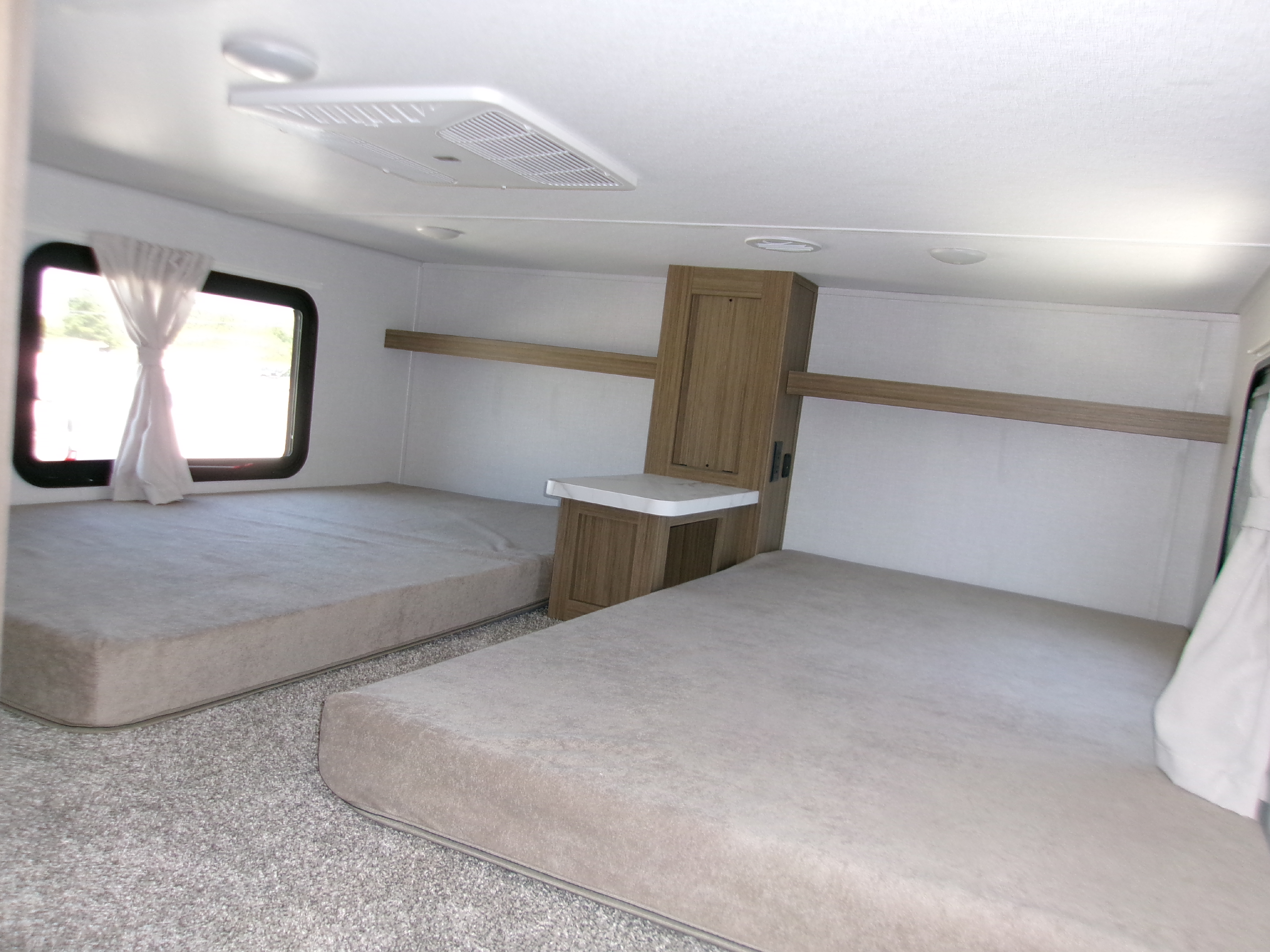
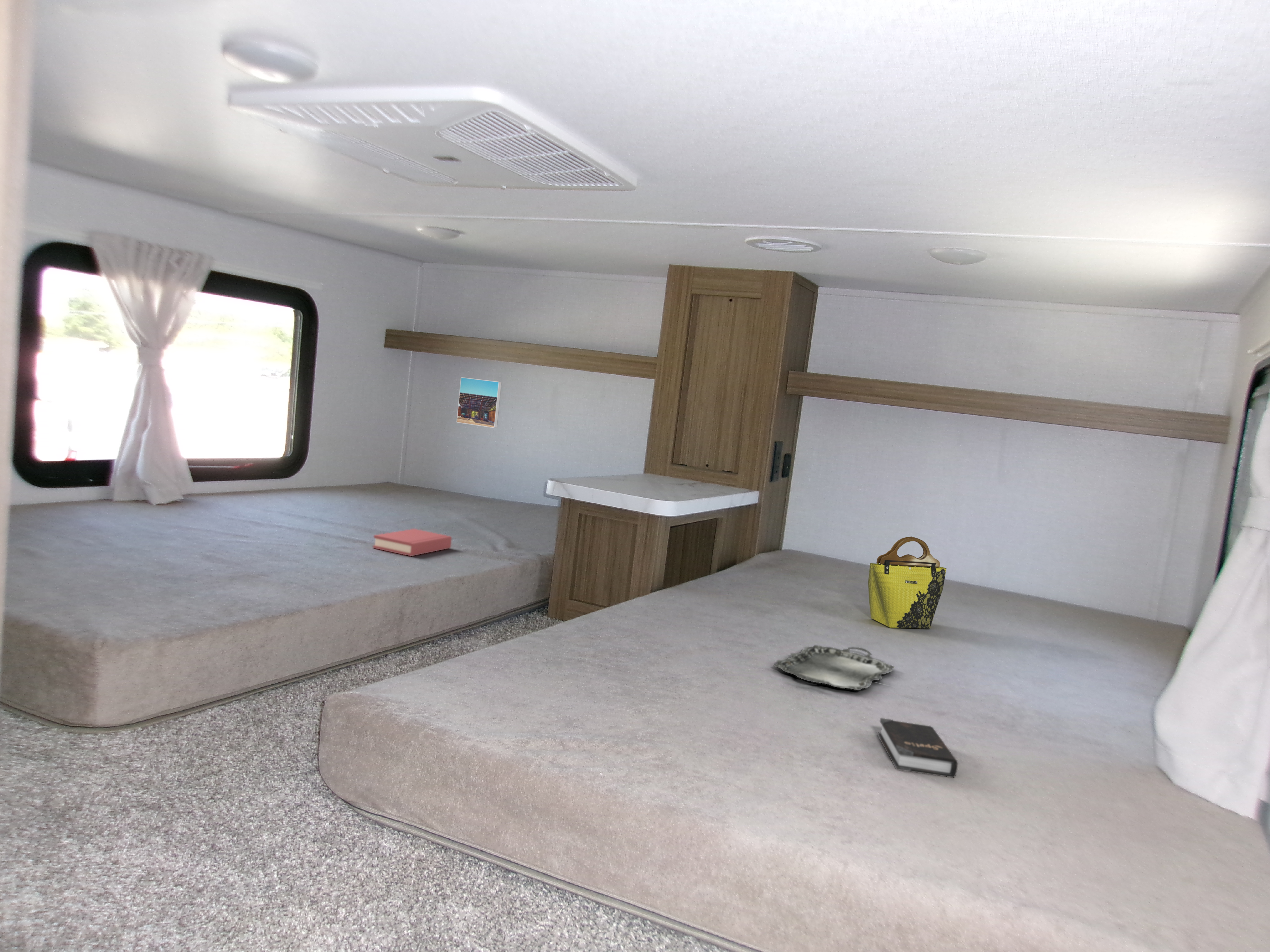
+ serving tray [773,645,895,690]
+ tote bag [868,536,947,629]
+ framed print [456,377,502,429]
+ hardback book [373,529,452,557]
+ hardback book [877,718,958,778]
